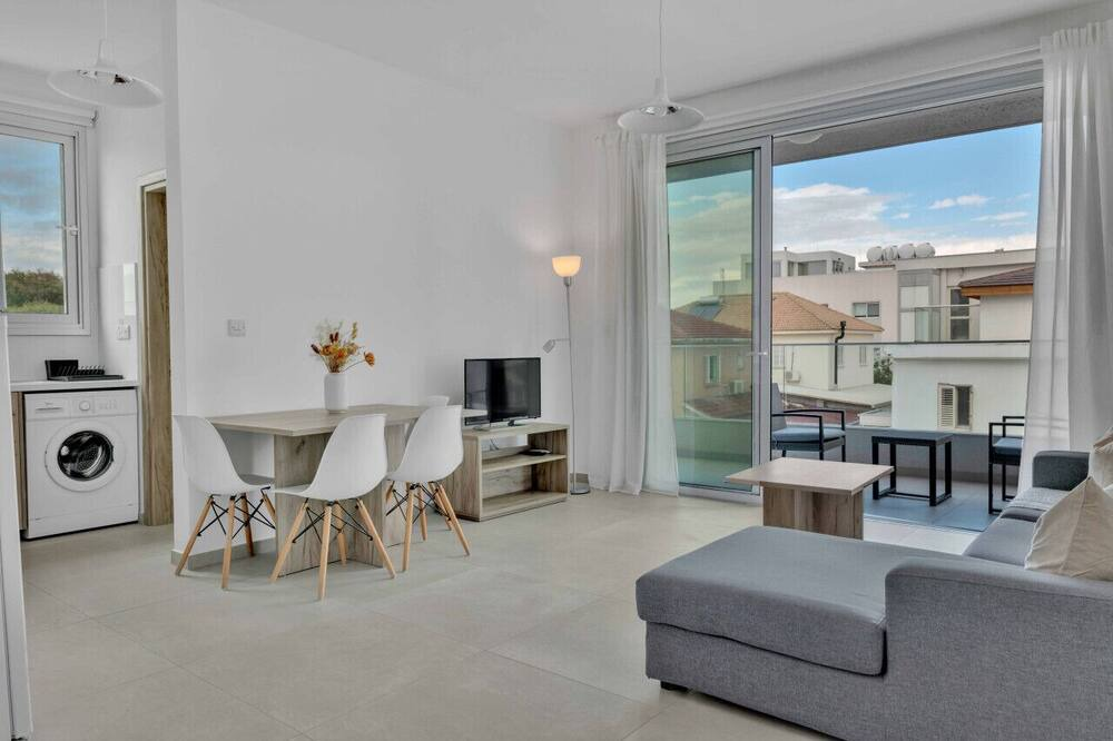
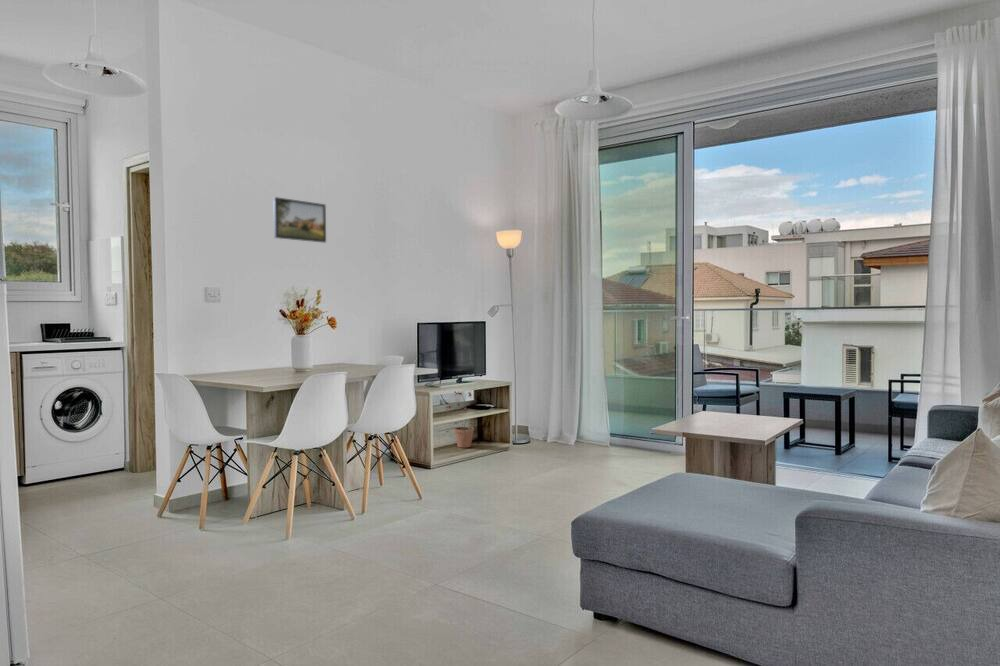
+ potted plant [445,391,475,449]
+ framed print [272,196,327,244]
